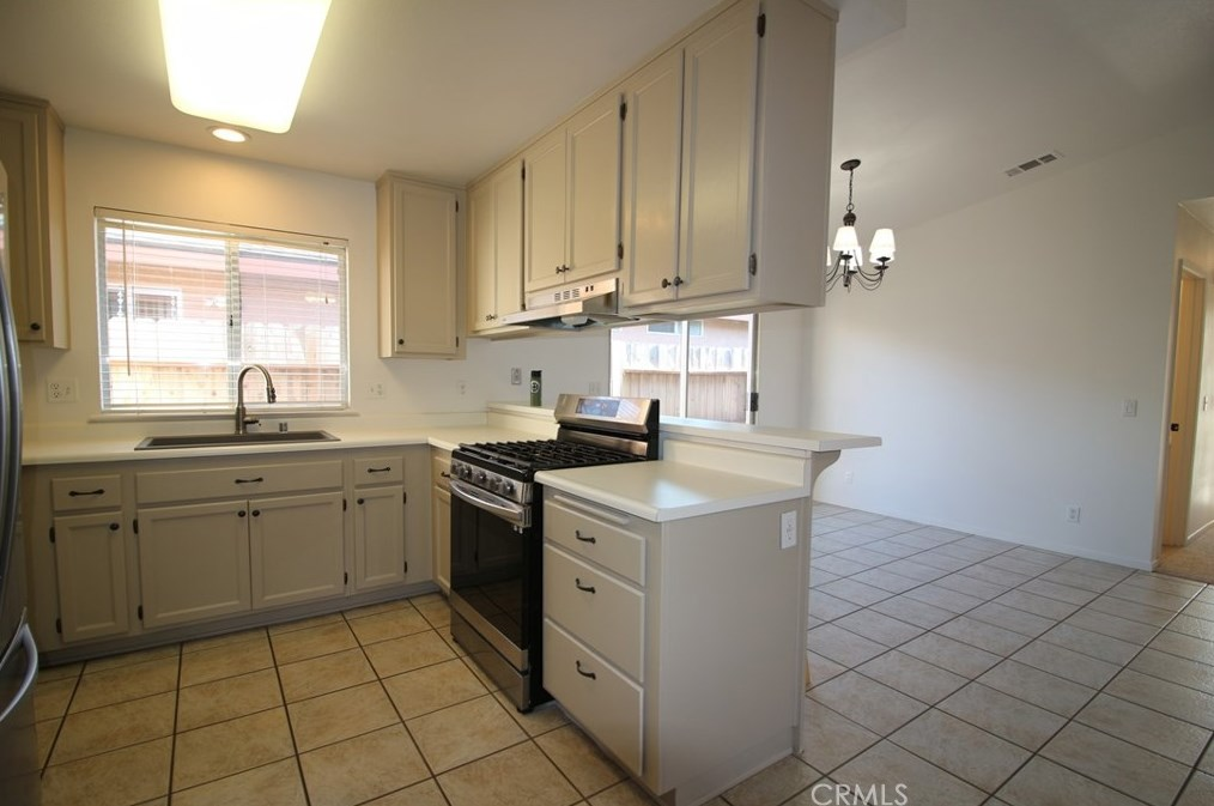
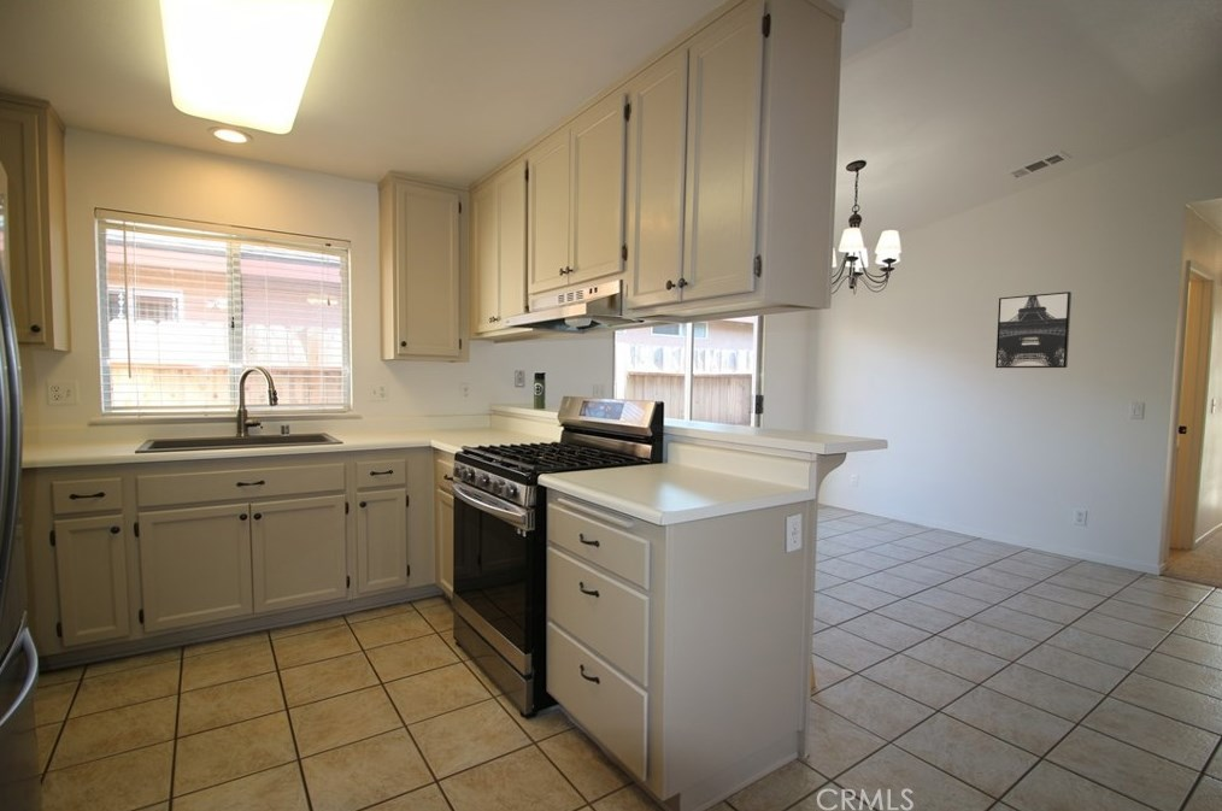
+ wall art [994,290,1073,369]
